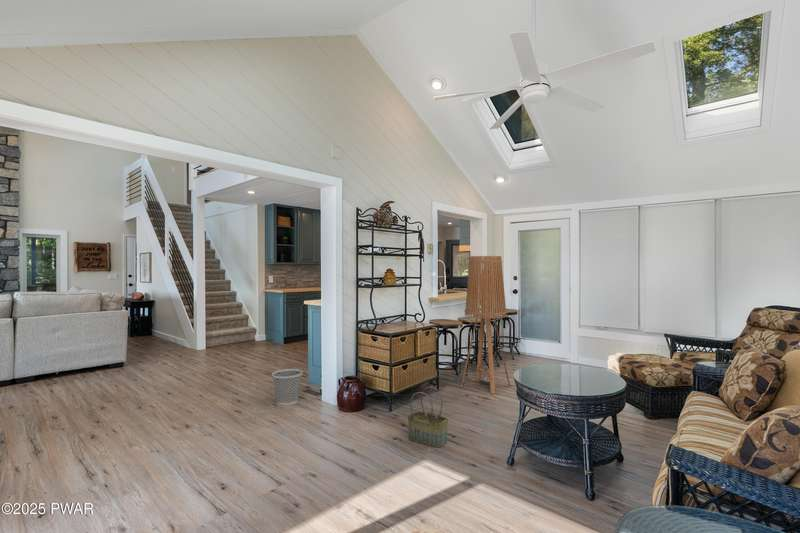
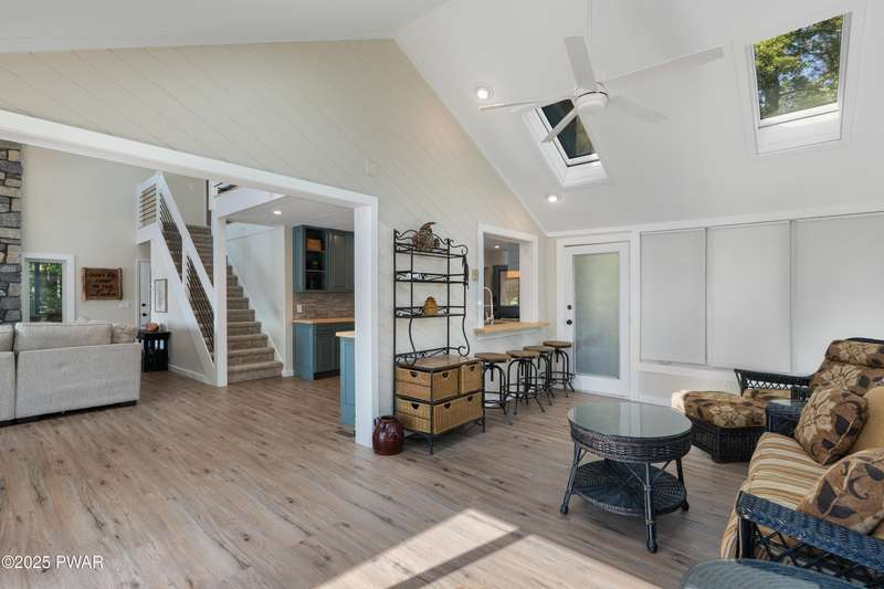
- wastebasket [271,368,304,406]
- basket [407,386,449,448]
- floor lamp [460,255,511,395]
